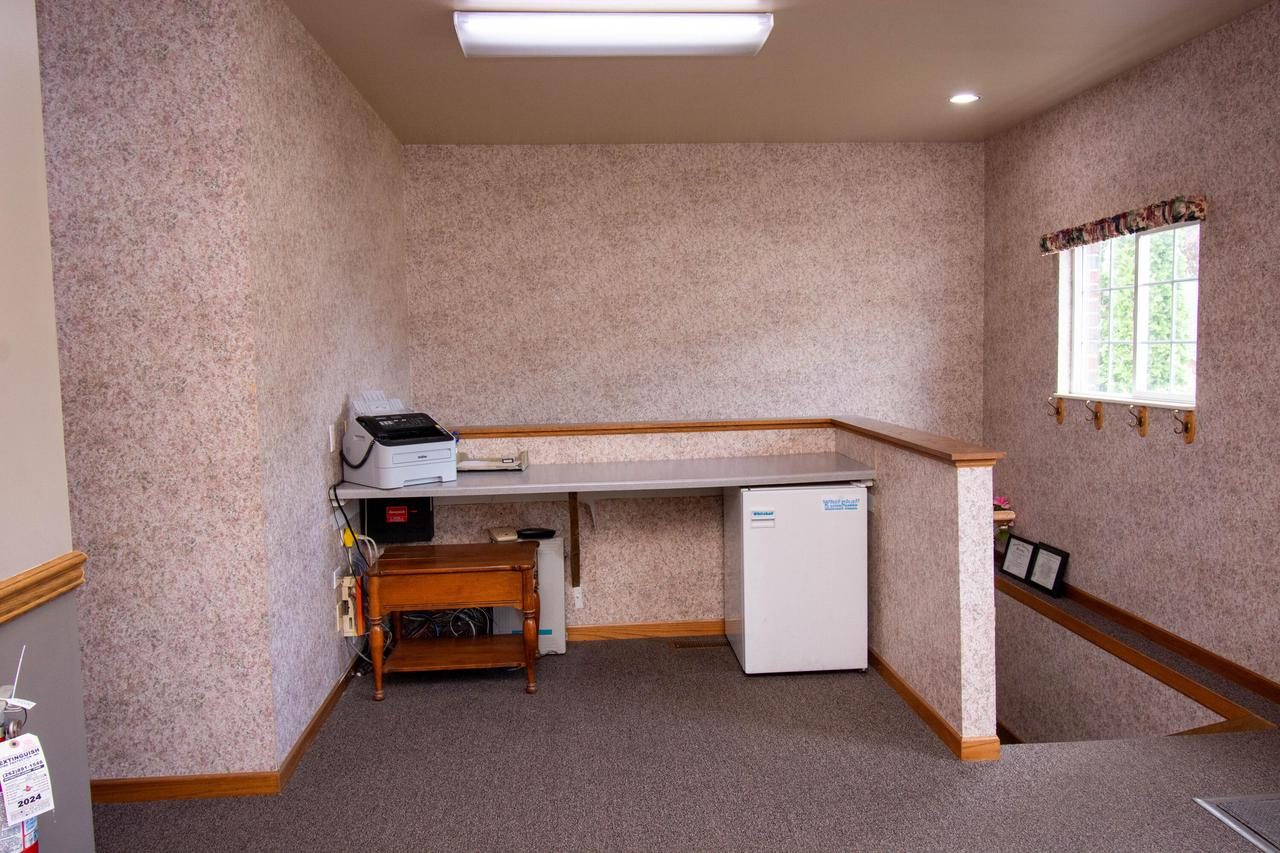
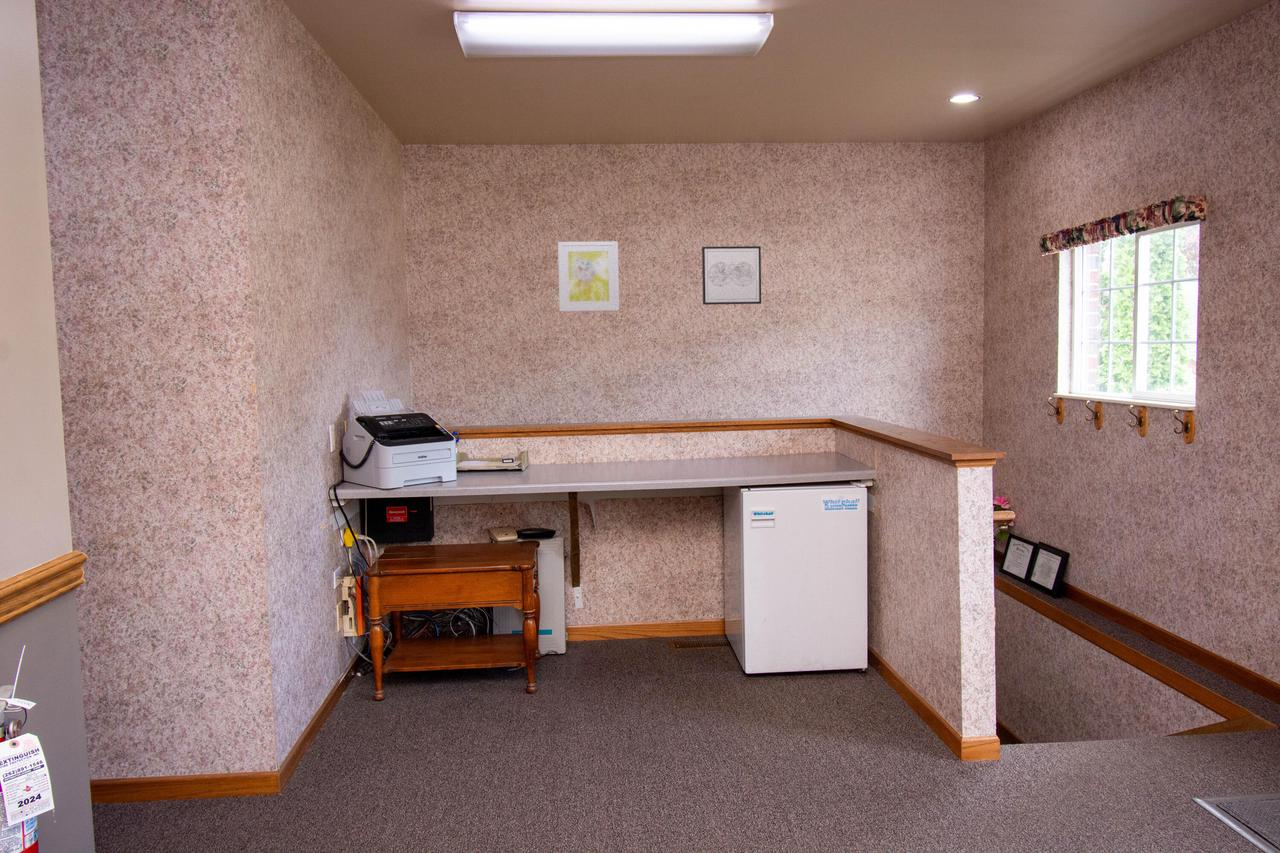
+ wall art [557,240,620,313]
+ wall art [701,245,762,306]
